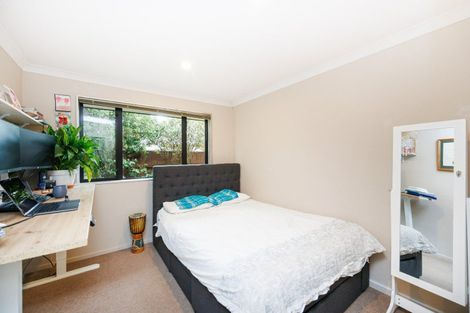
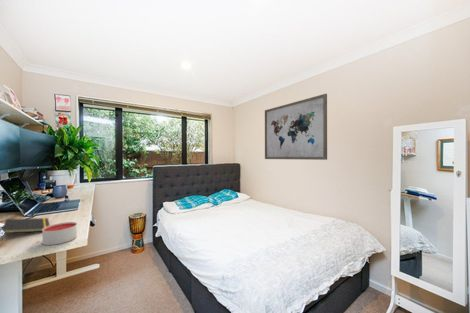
+ candle [41,221,78,246]
+ notepad [0,217,50,241]
+ wall art [264,93,328,161]
